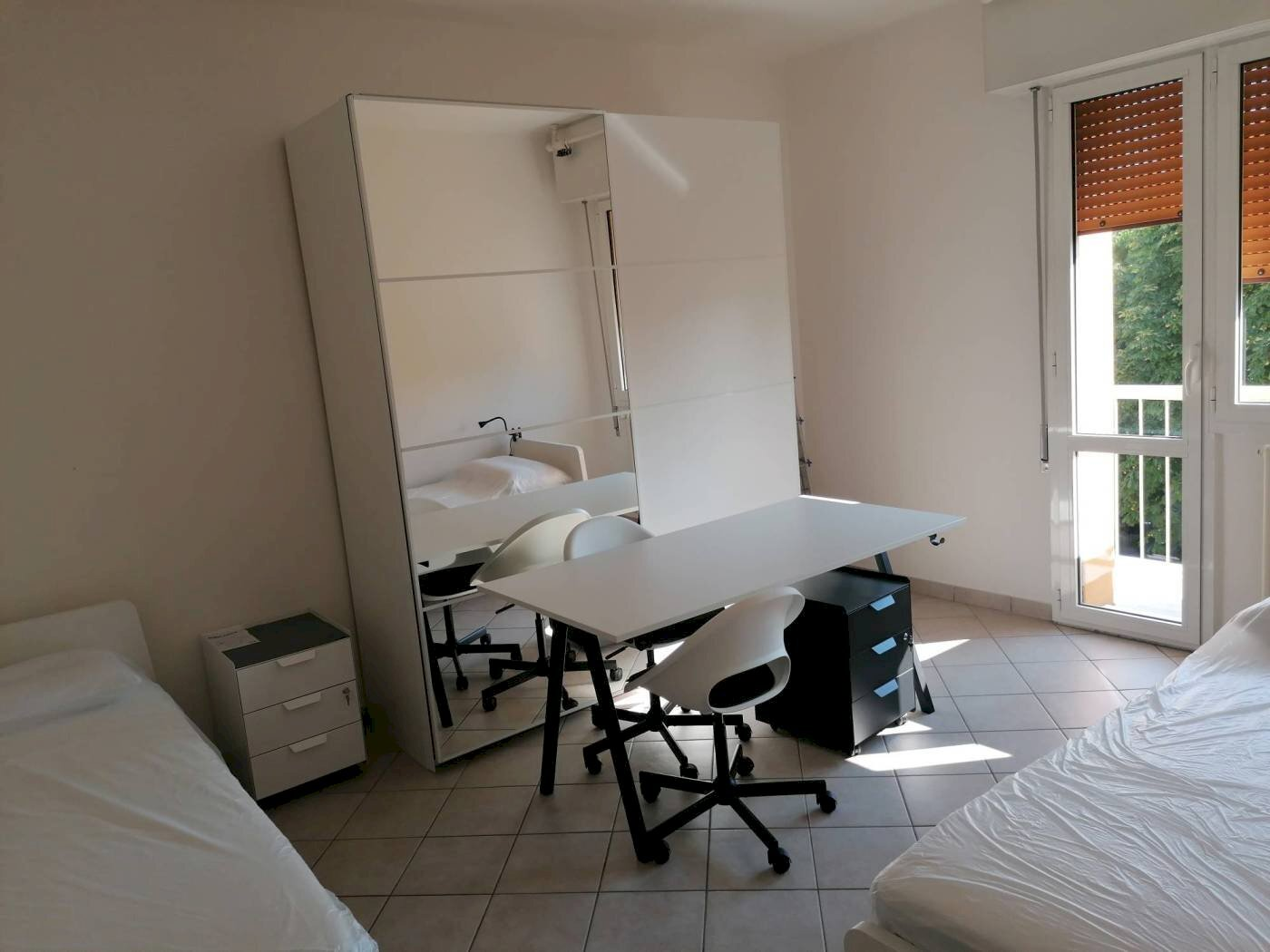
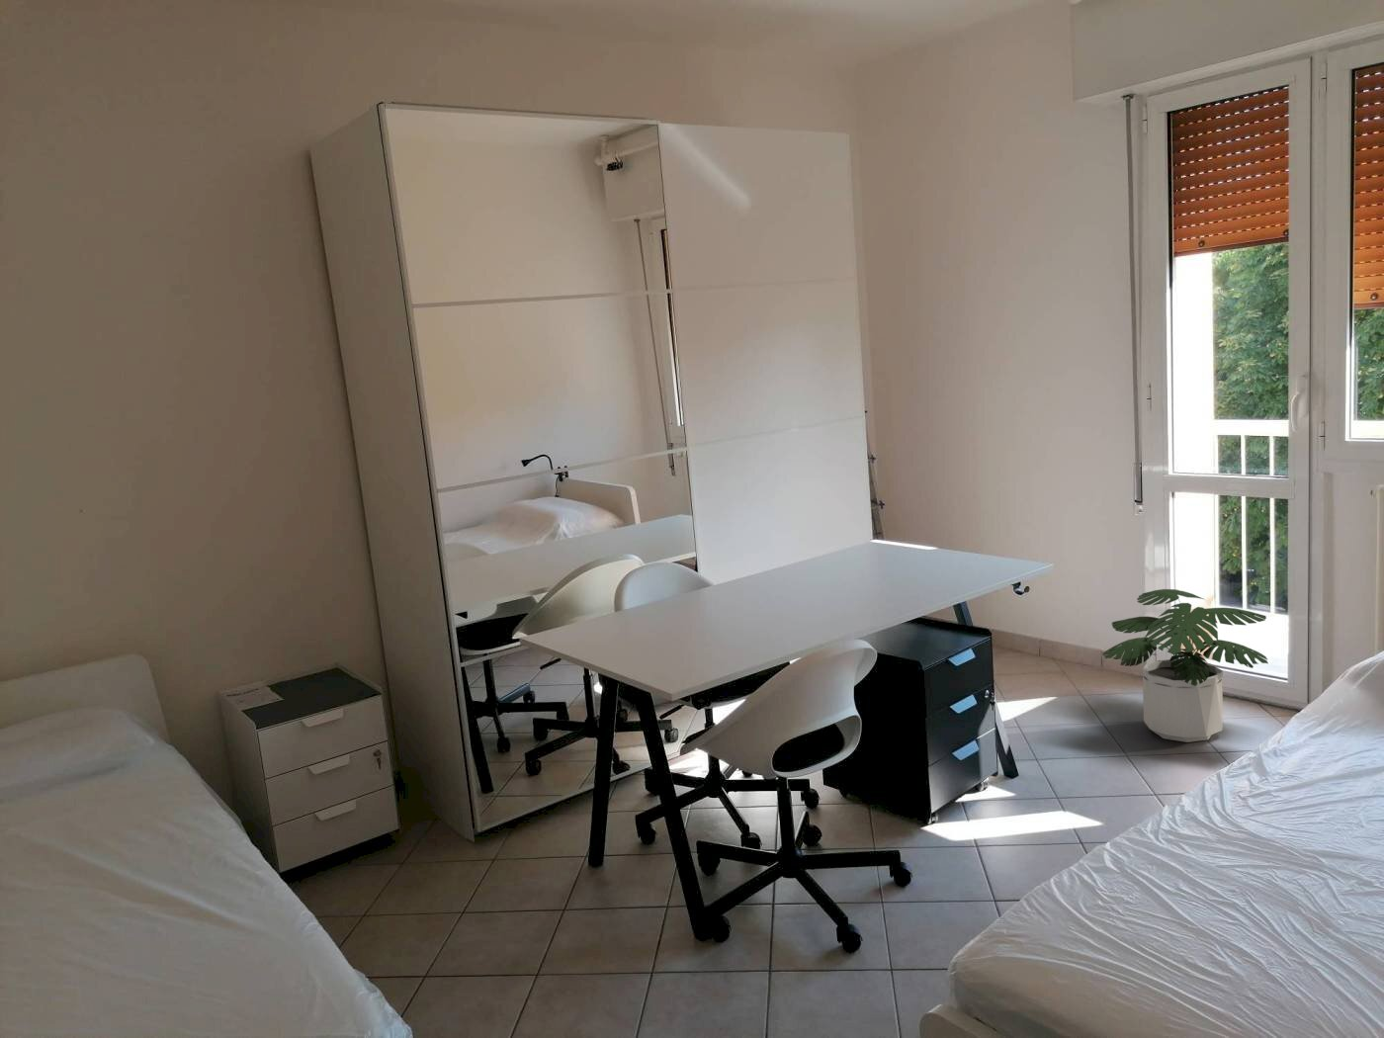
+ potted plant [1102,588,1270,744]
